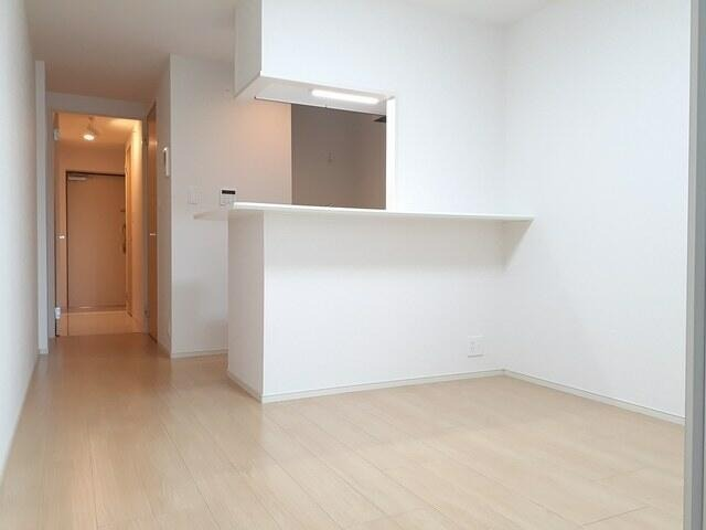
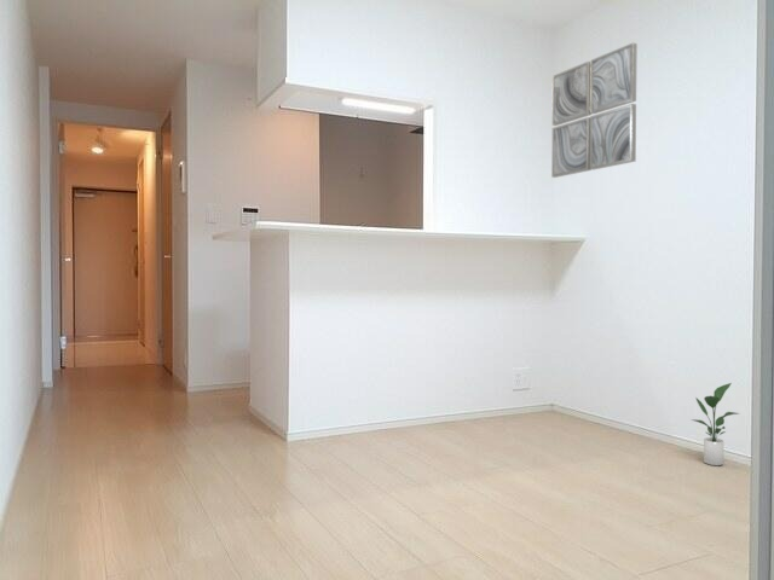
+ wall art [550,41,639,179]
+ potted plant [689,382,740,466]
